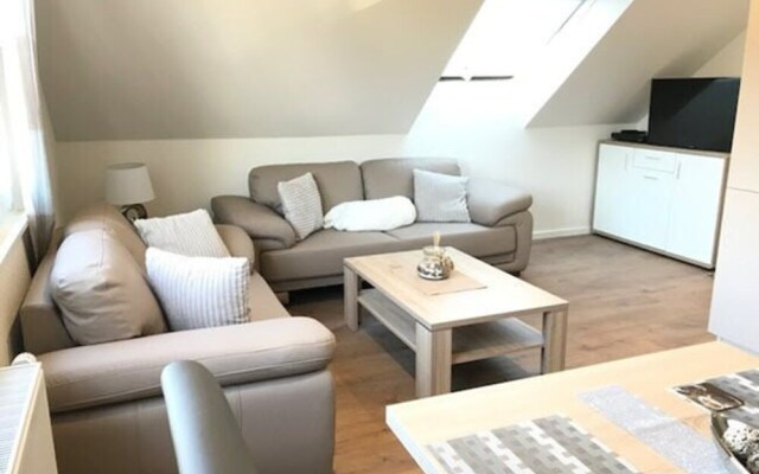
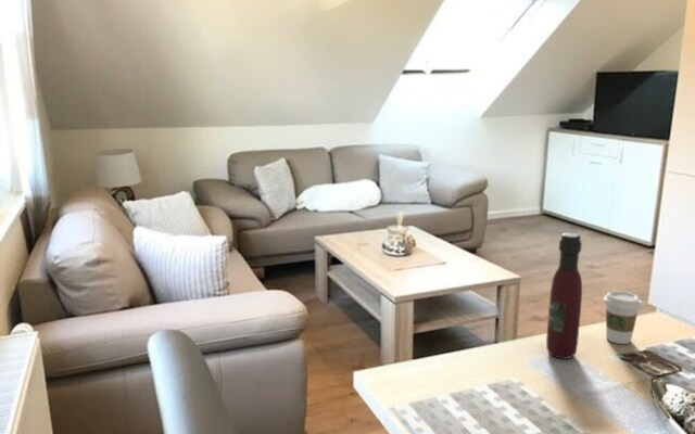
+ coffee cup [603,290,643,345]
+ wine bottle [545,232,583,360]
